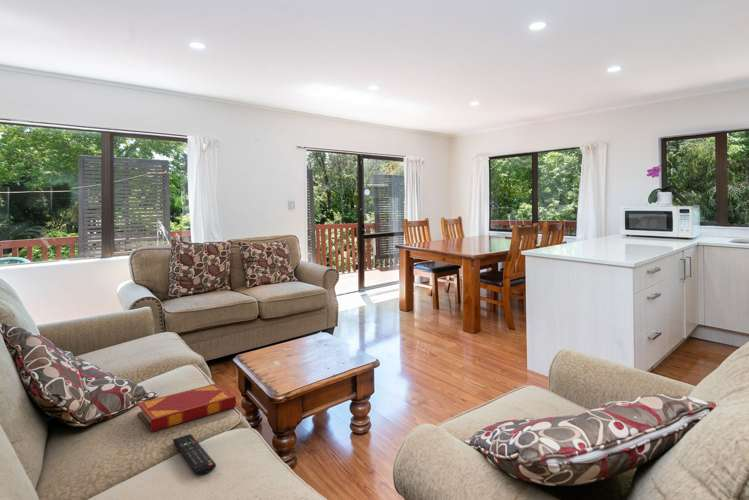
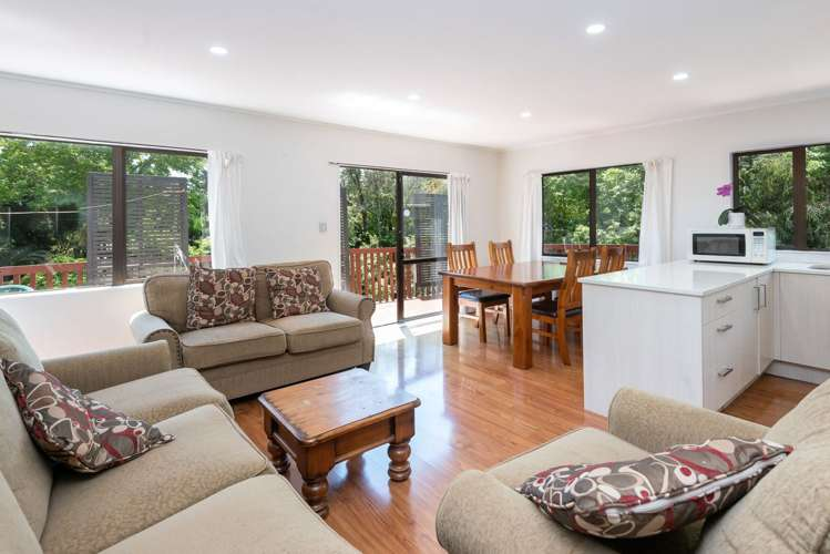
- remote control [172,433,217,476]
- hardback book [136,383,237,433]
